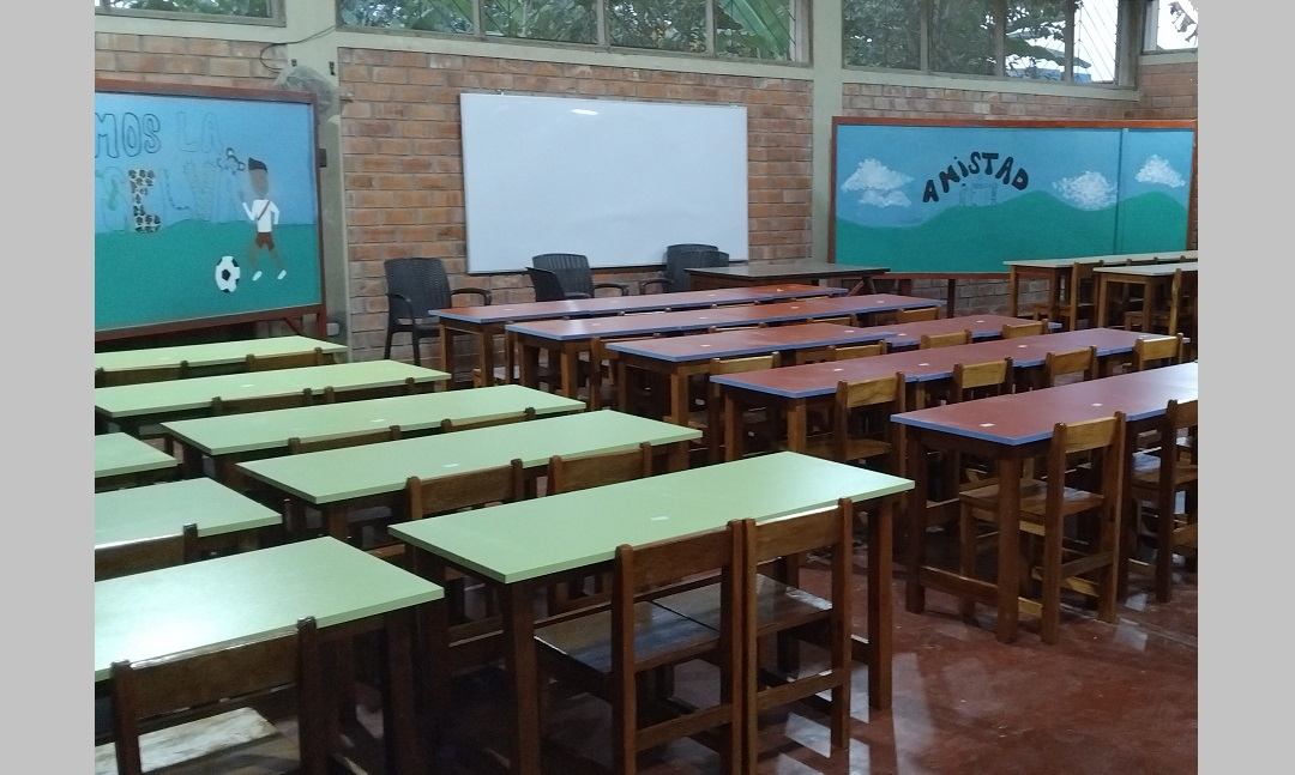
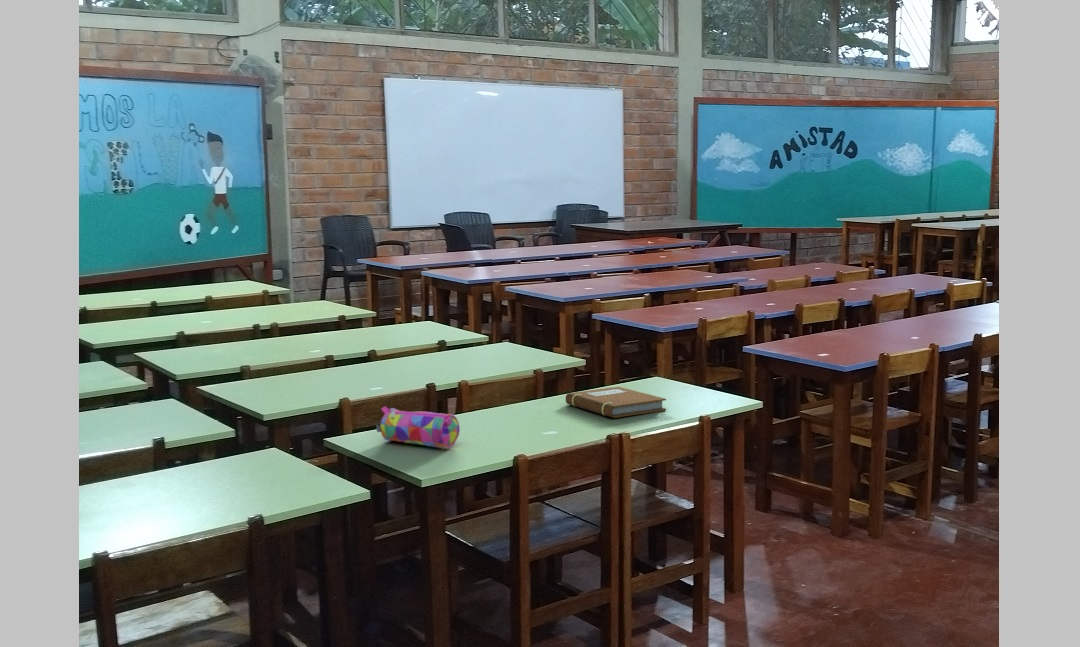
+ notebook [565,386,667,419]
+ pencil case [375,405,461,448]
